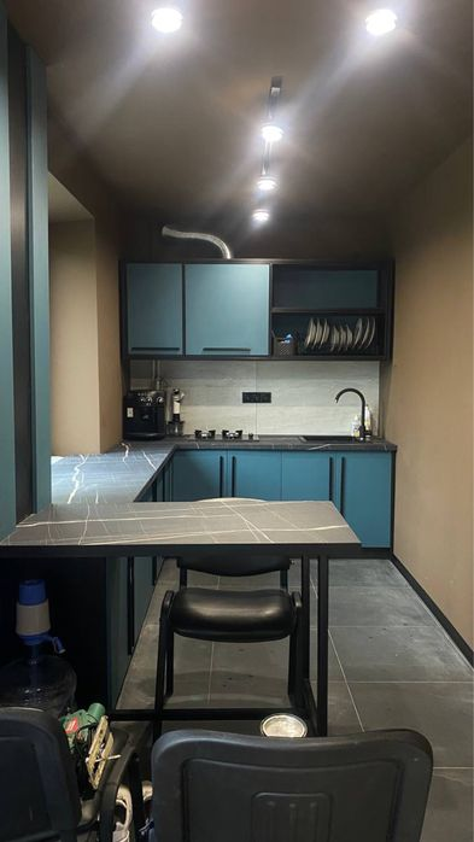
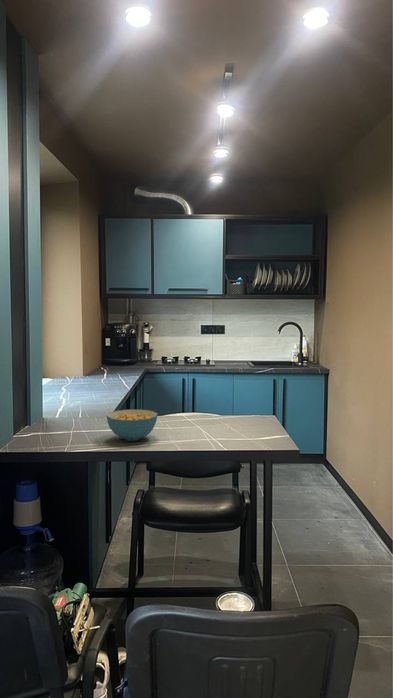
+ cereal bowl [106,409,159,442]
